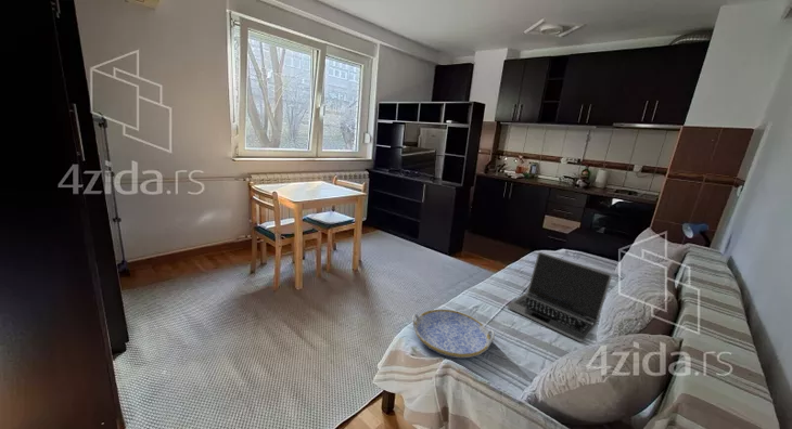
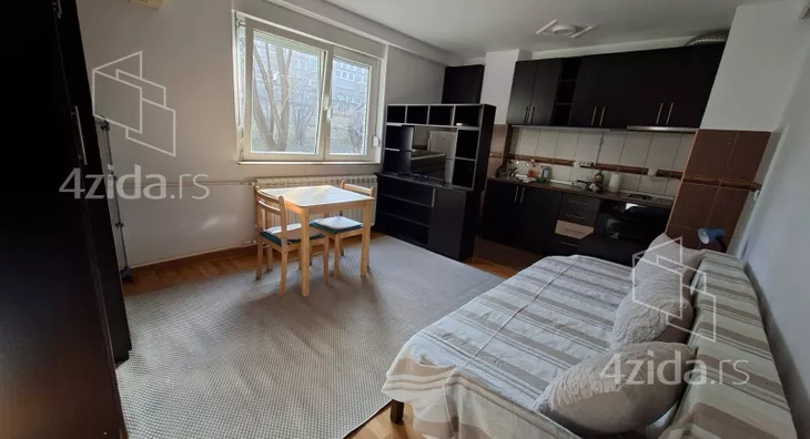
- serving tray [411,309,496,359]
- laptop [507,251,613,343]
